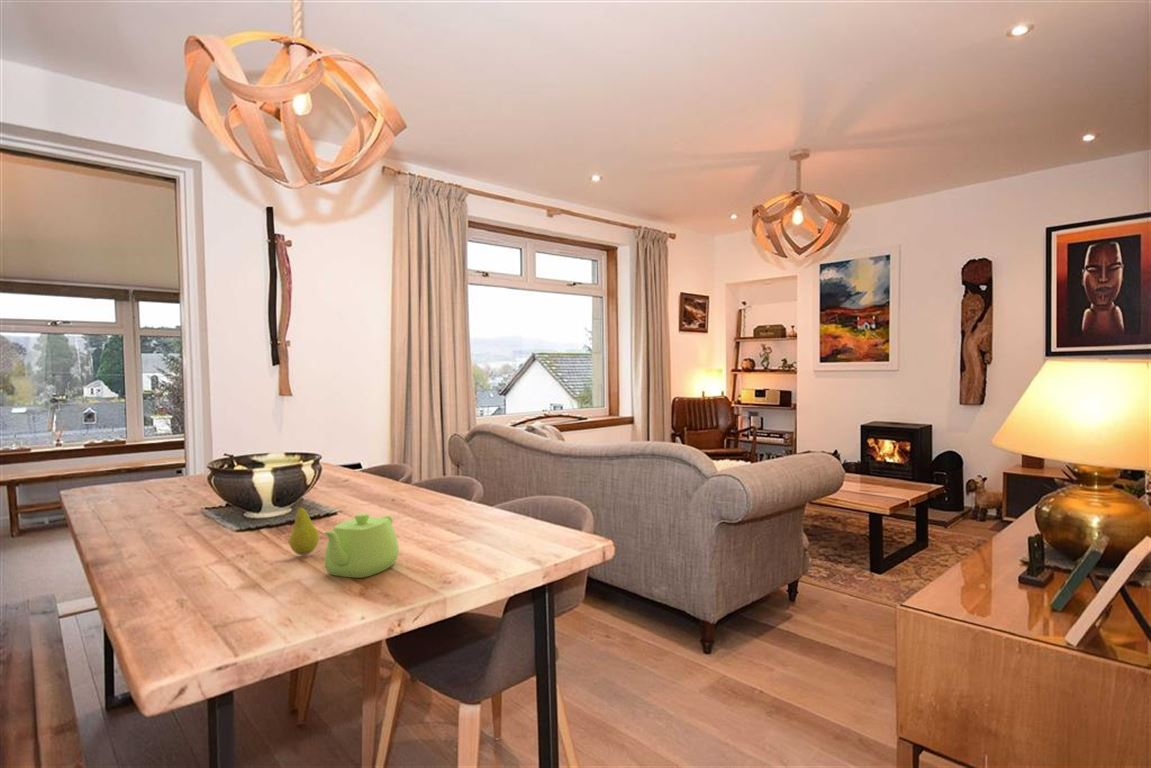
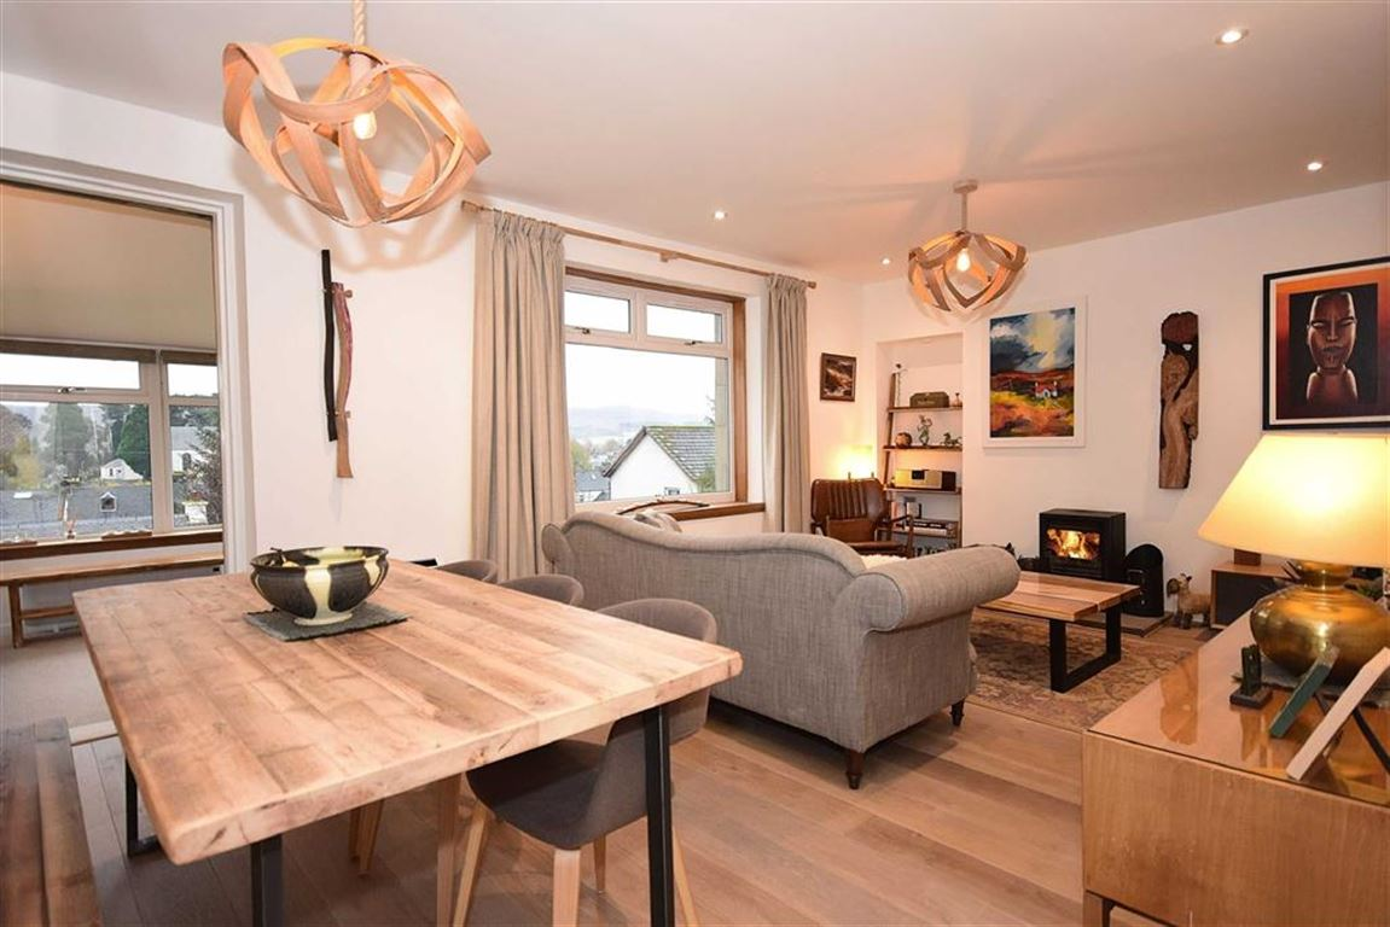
- fruit [288,500,320,556]
- teapot [322,512,400,579]
